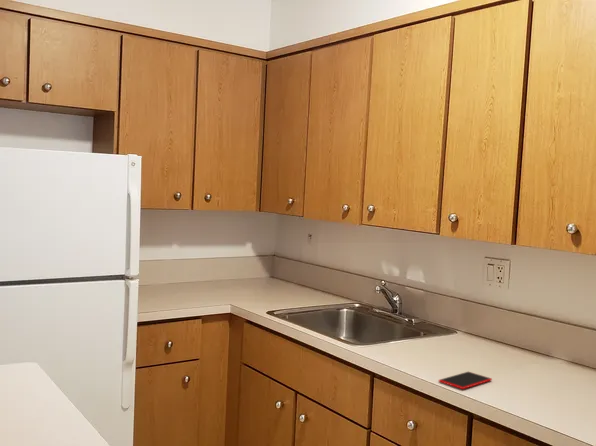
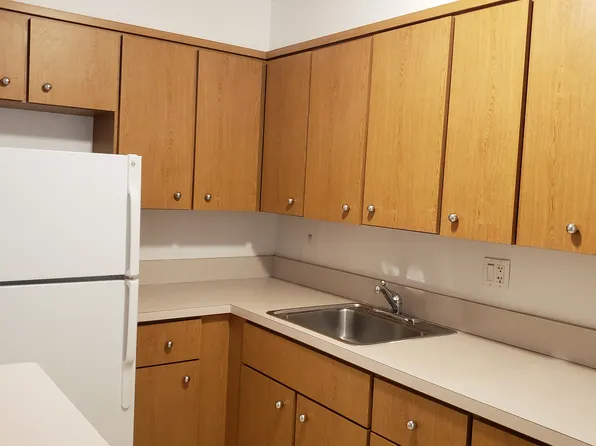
- smartphone [438,371,493,390]
